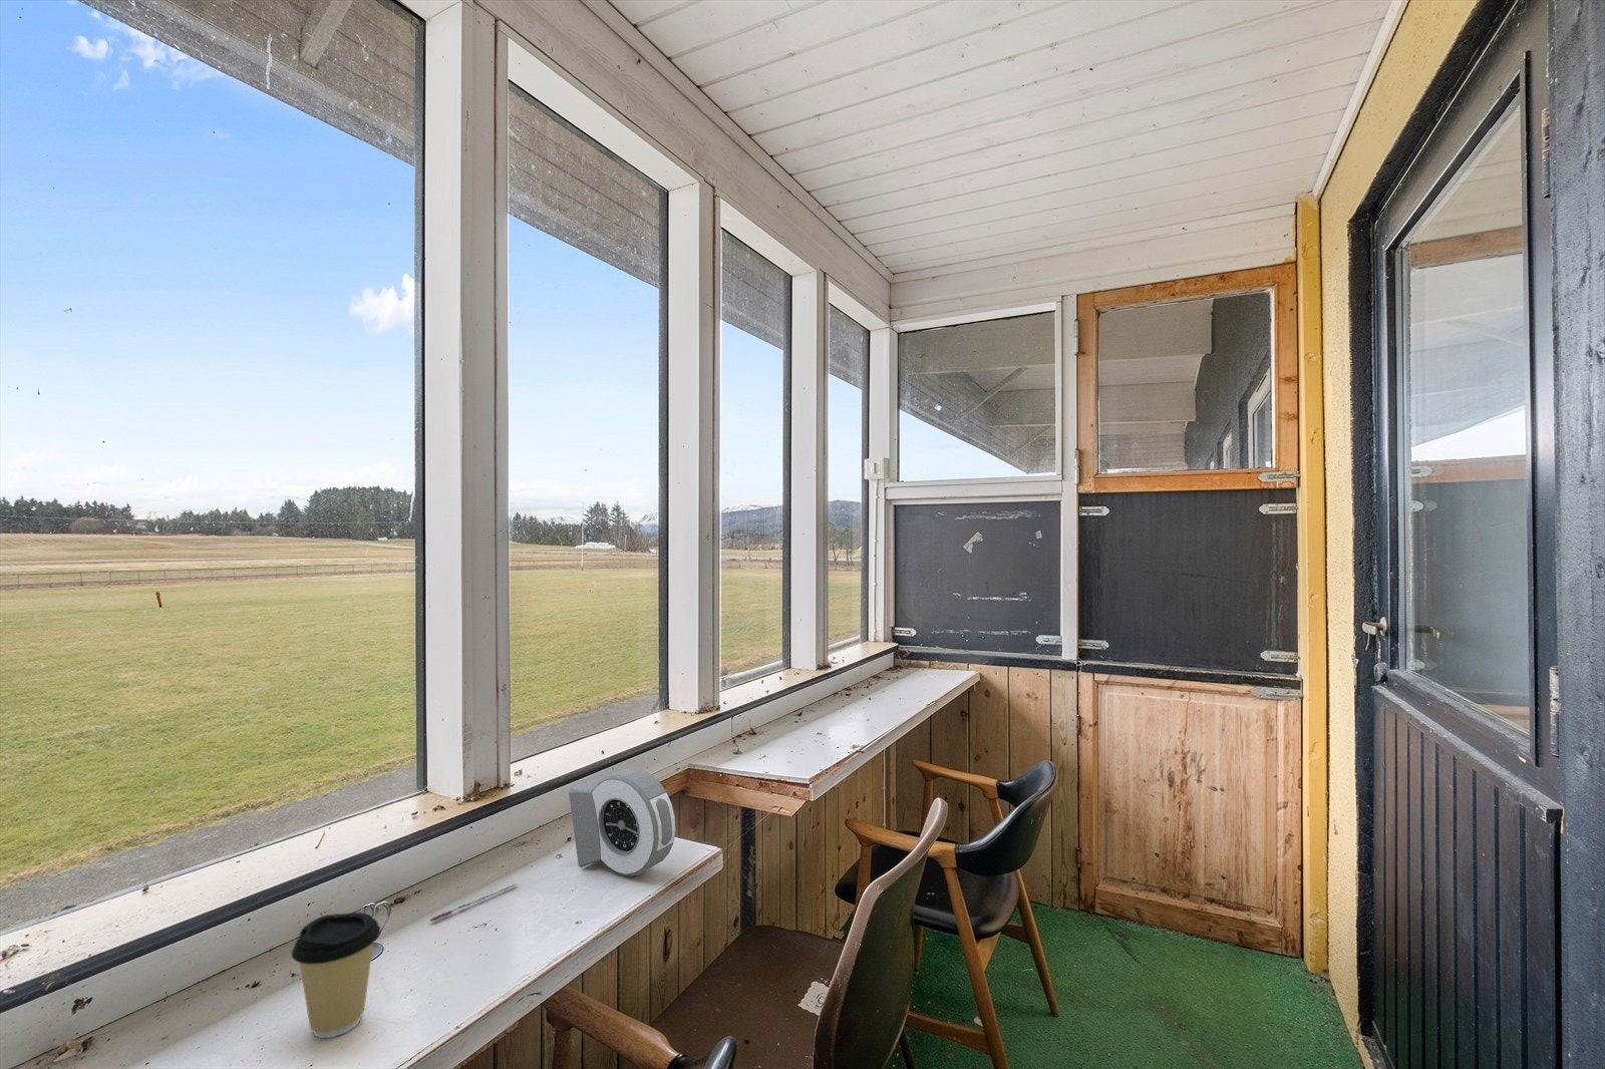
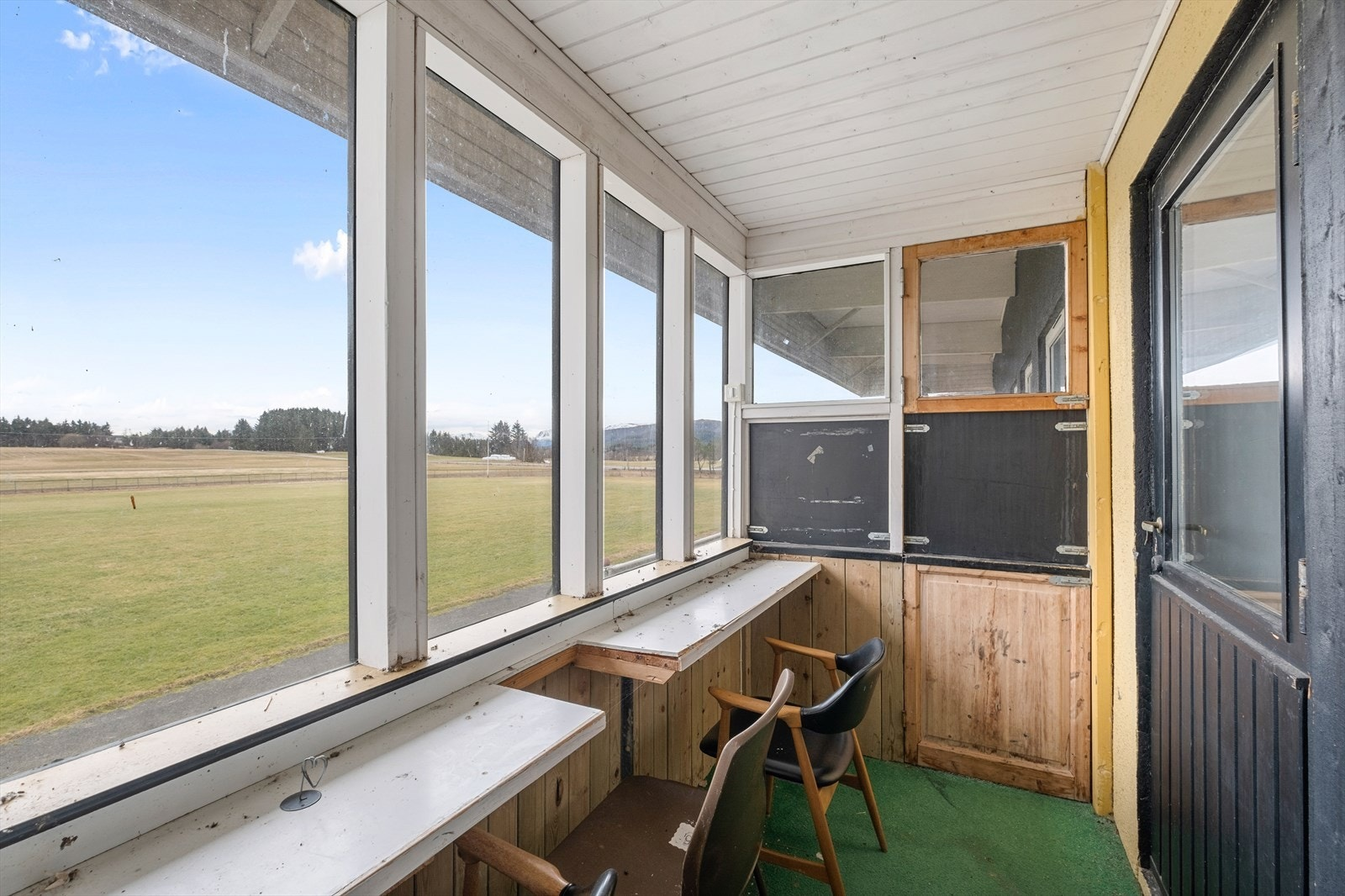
- pen [430,883,518,922]
- alarm clock [568,767,677,877]
- coffee cup [291,912,381,1039]
